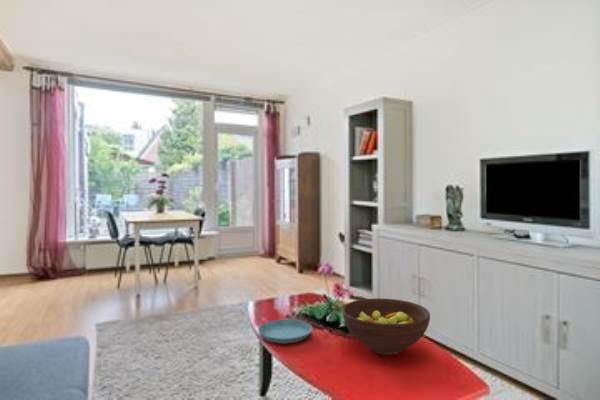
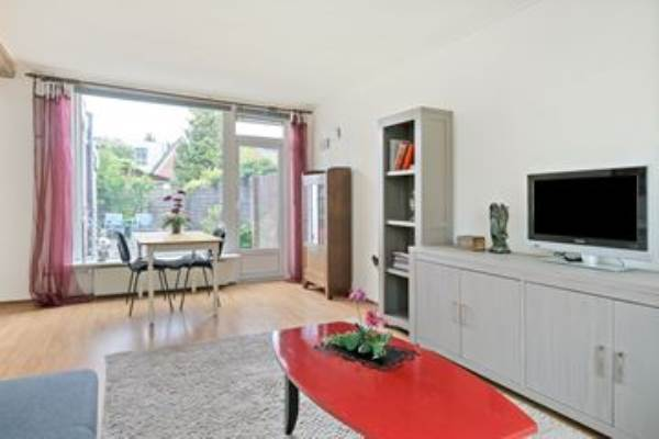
- saucer [257,319,313,344]
- fruit bowl [342,298,431,356]
